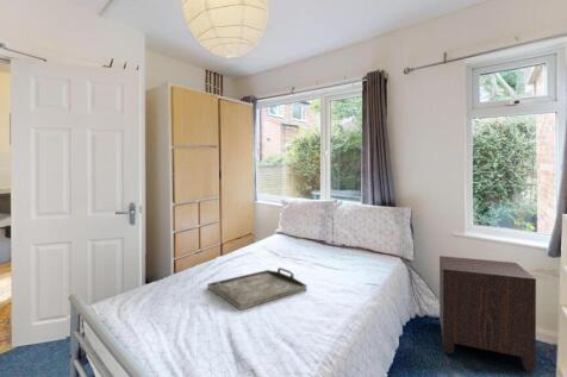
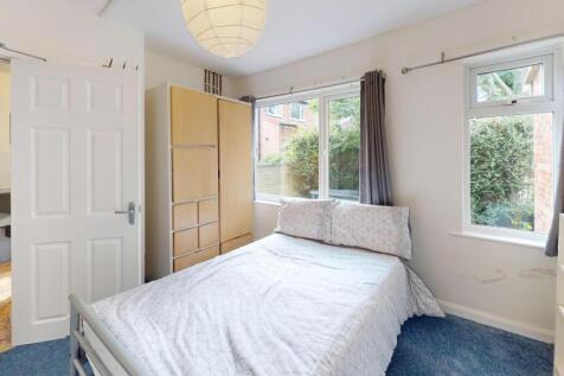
- serving tray [206,266,307,312]
- nightstand [438,255,537,372]
